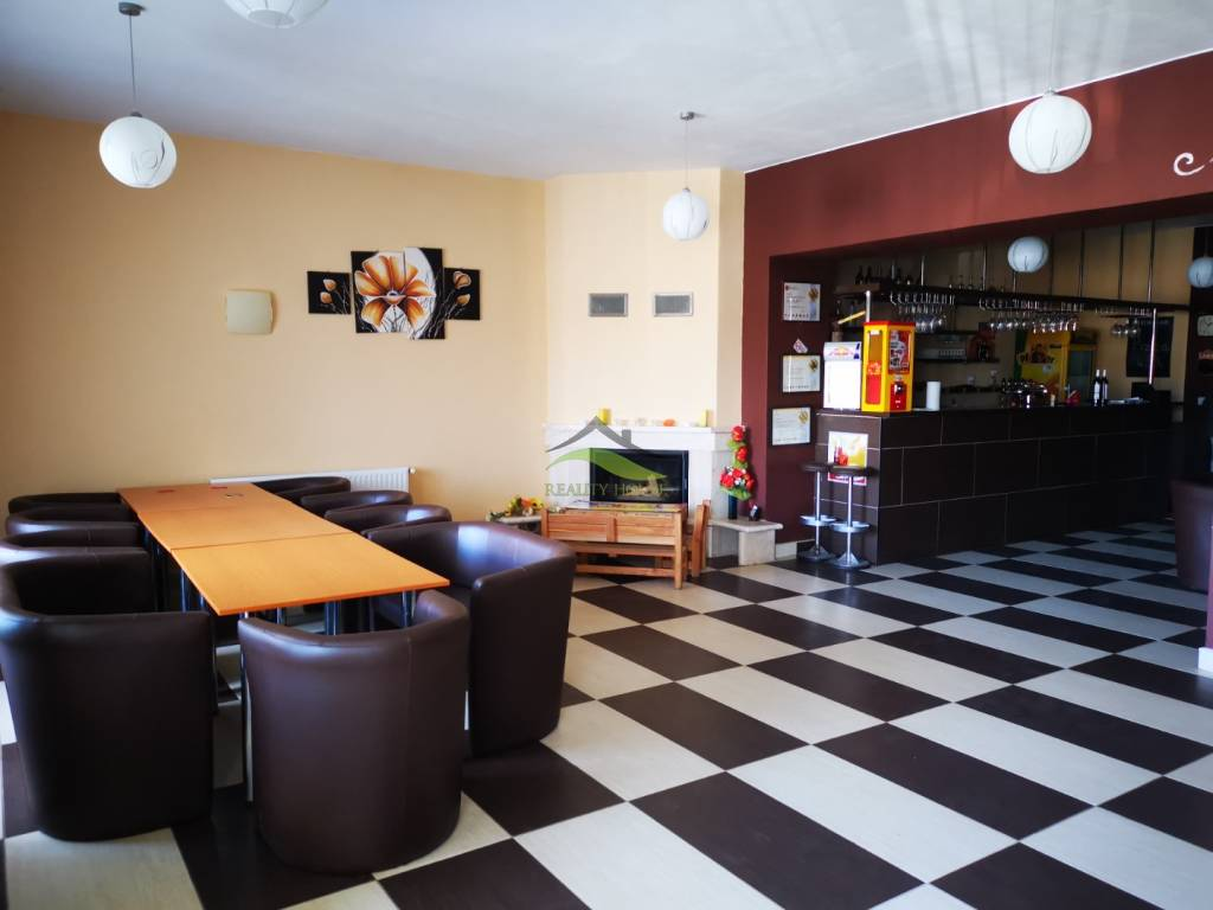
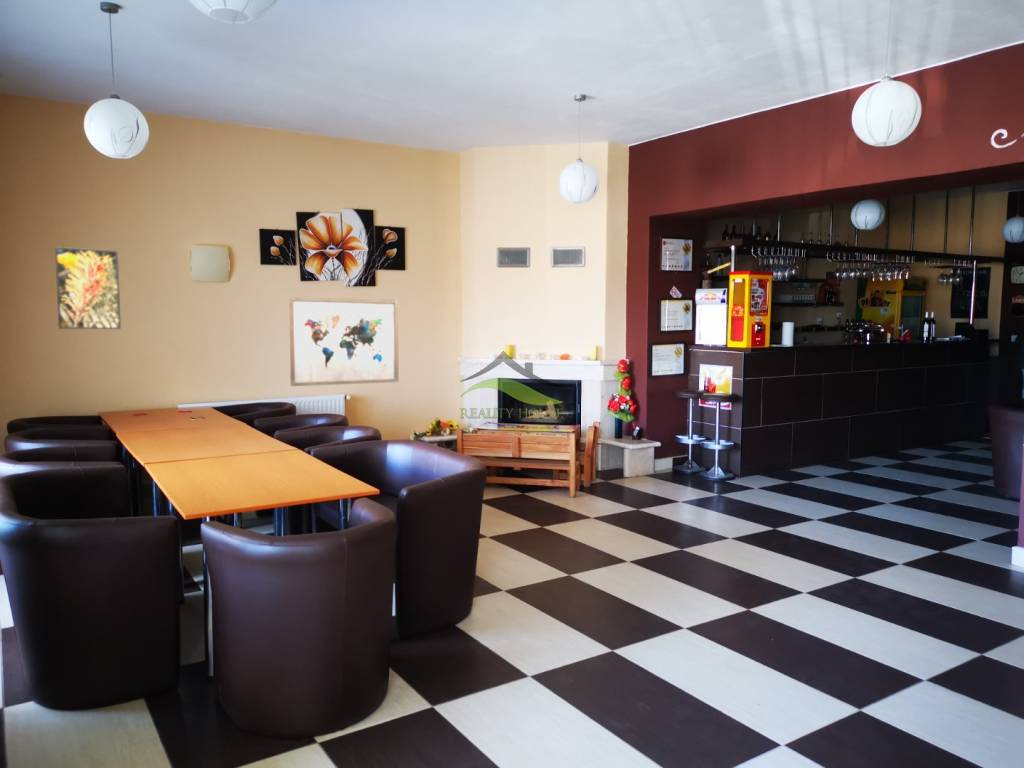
+ wall art [288,296,400,387]
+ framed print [54,246,122,330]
